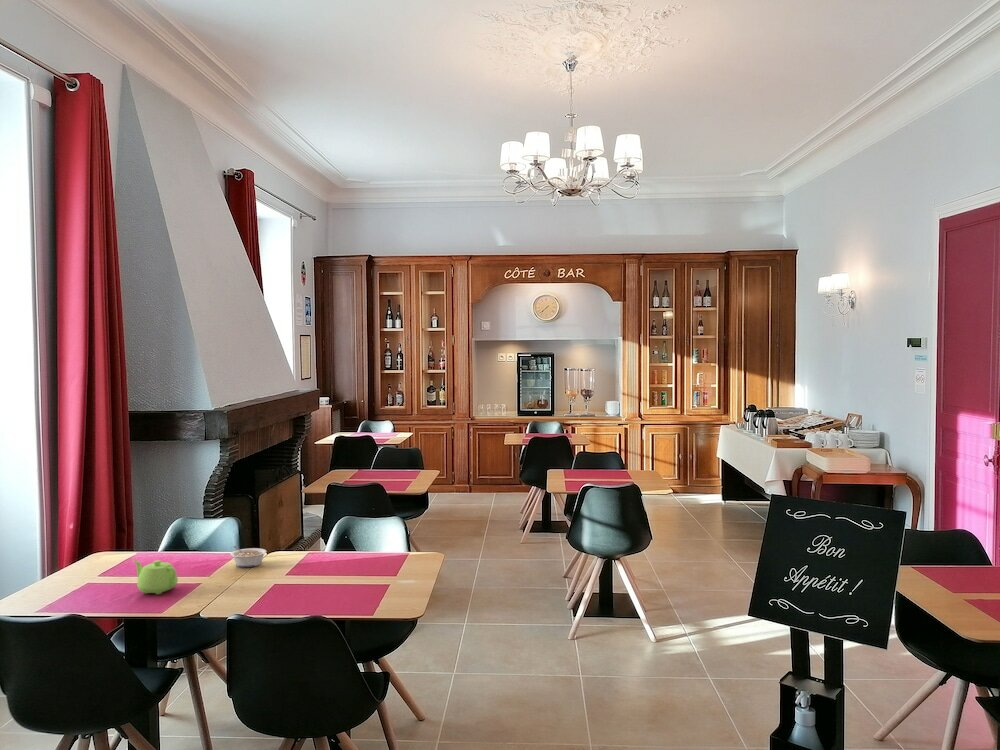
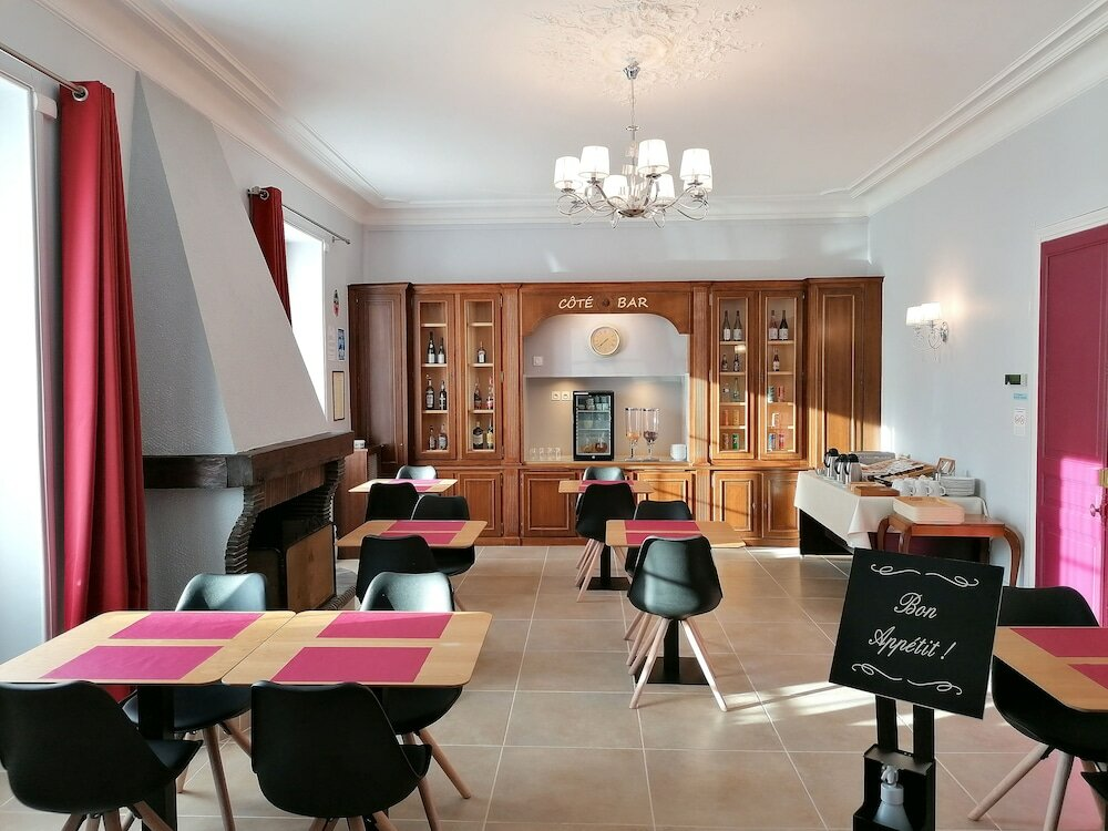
- legume [230,545,267,568]
- teapot [133,559,179,596]
